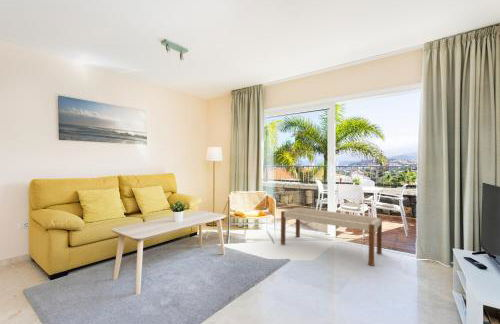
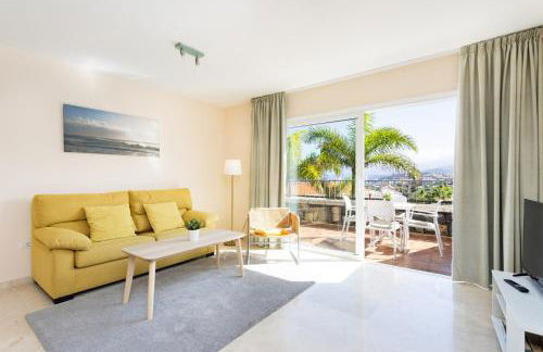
- bench [280,206,383,267]
